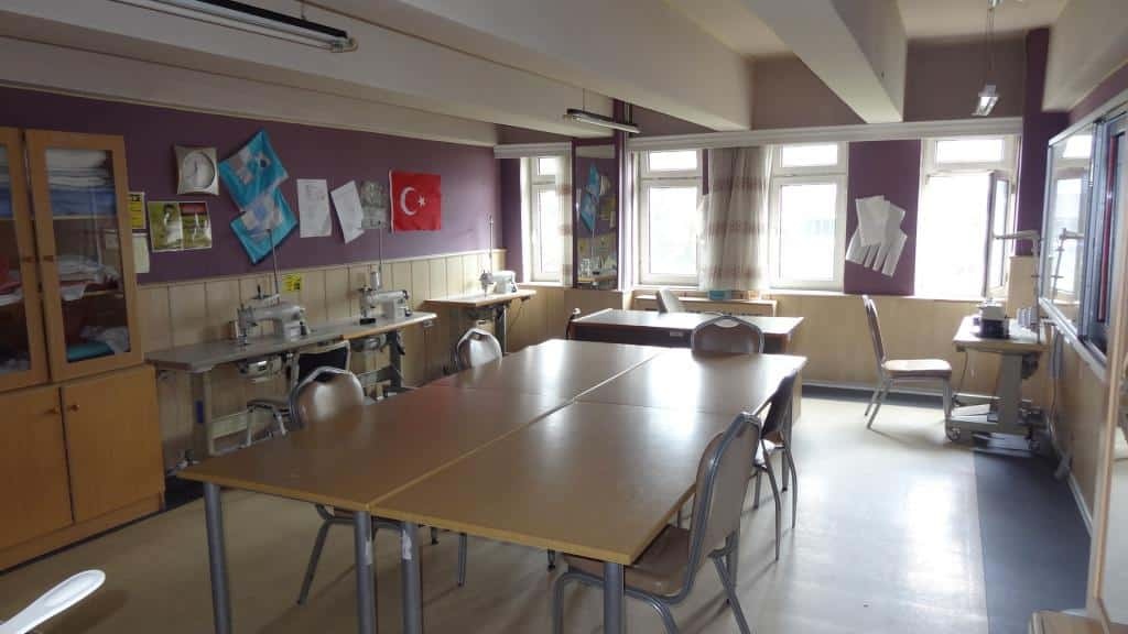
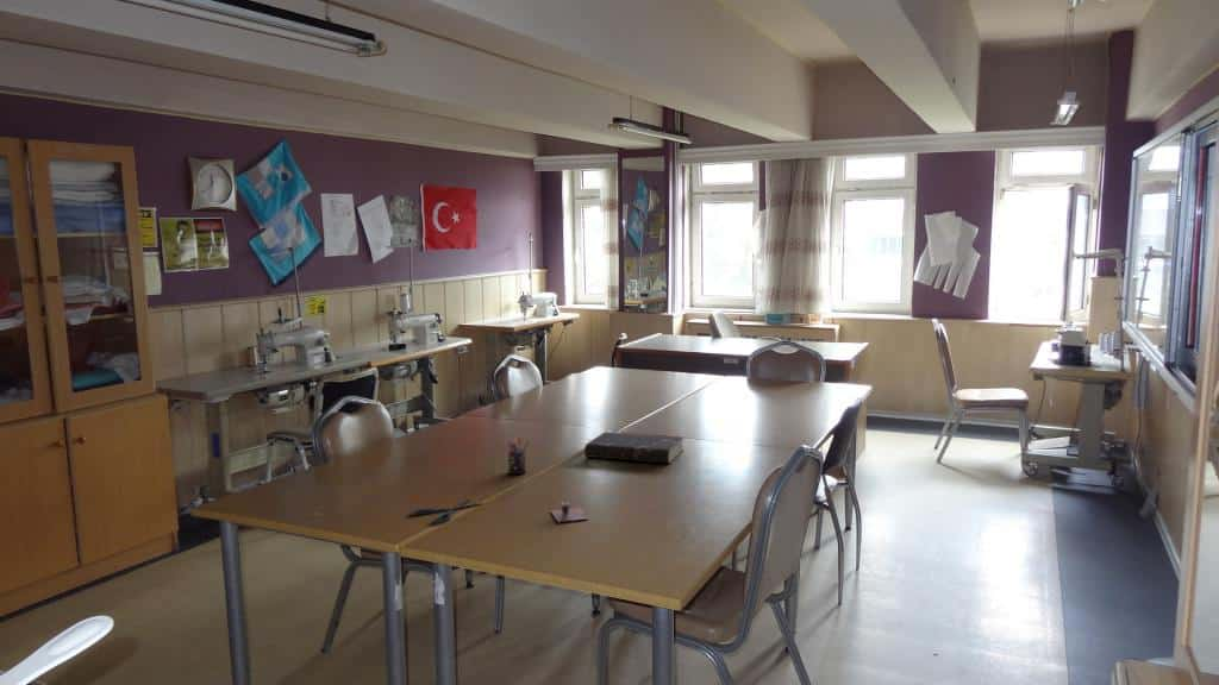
+ shears [410,498,485,524]
+ cup [550,501,590,523]
+ pen holder [507,436,531,476]
+ book [583,431,686,465]
